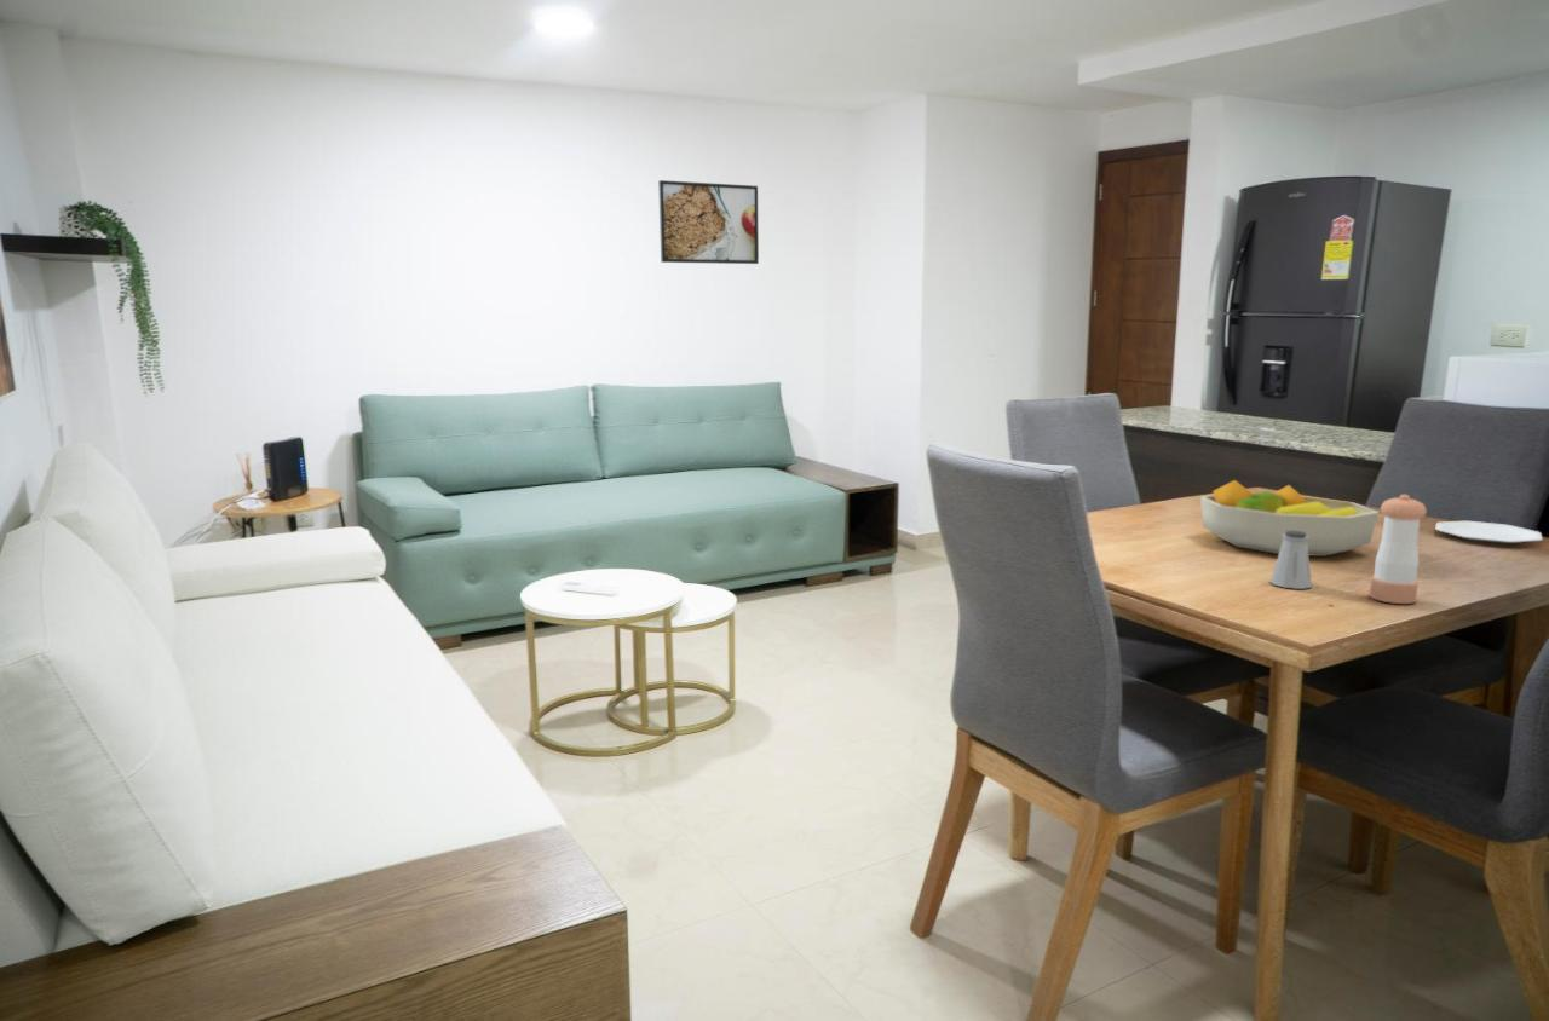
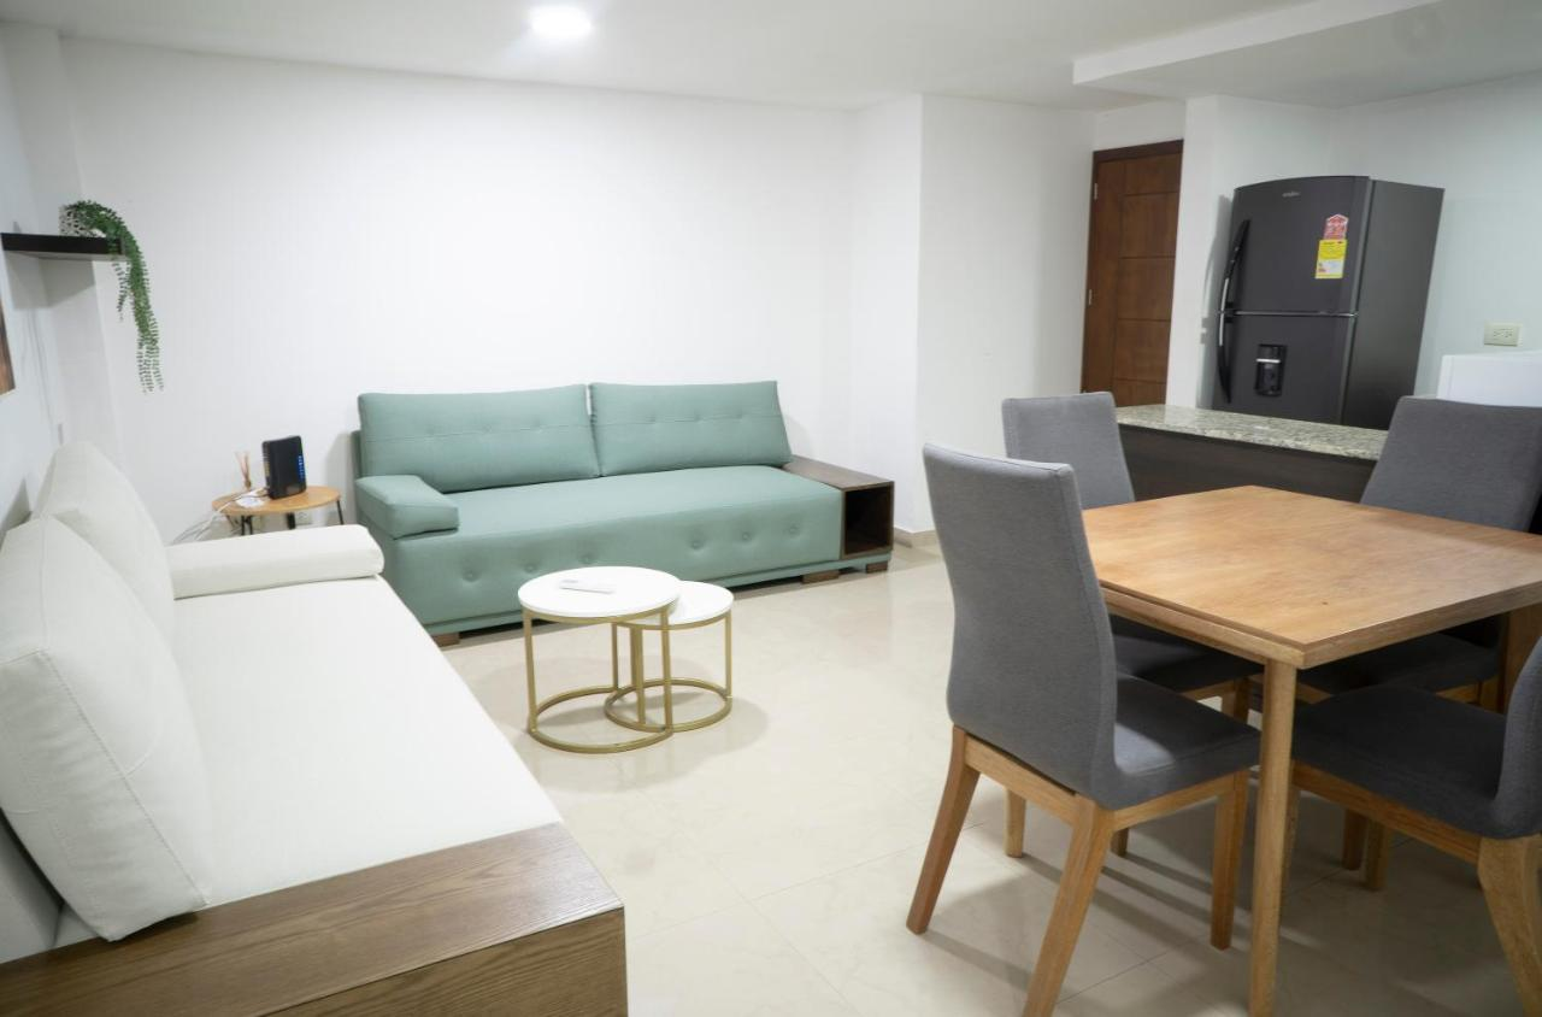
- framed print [657,179,760,265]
- pepper shaker [1369,494,1428,605]
- plate [1434,520,1544,544]
- saltshaker [1268,531,1313,590]
- fruit bowl [1199,479,1381,558]
